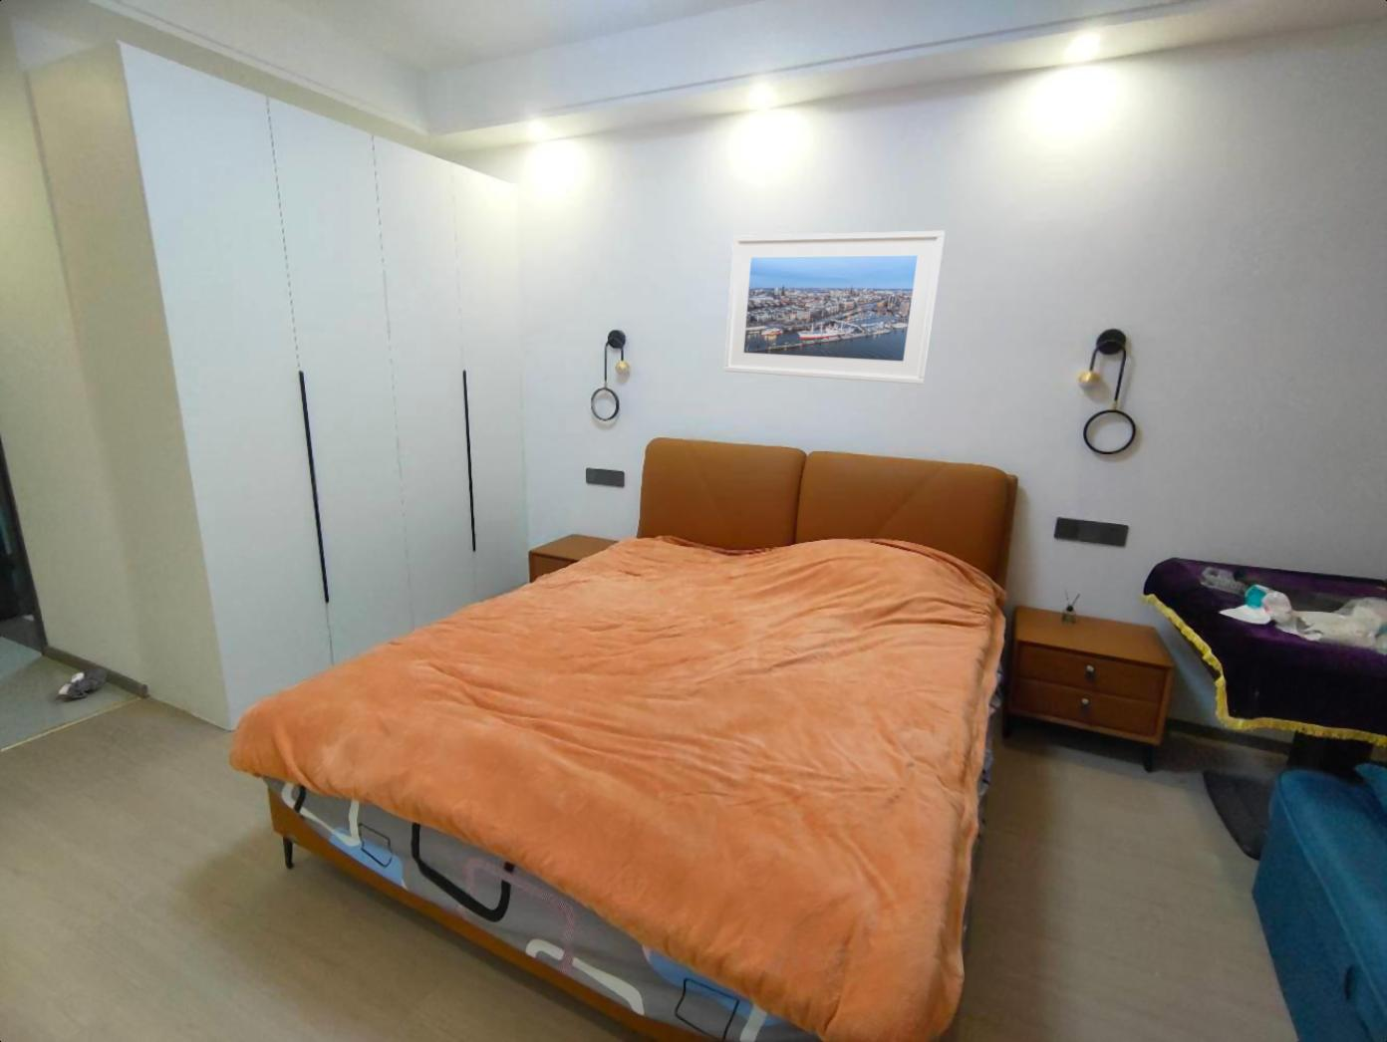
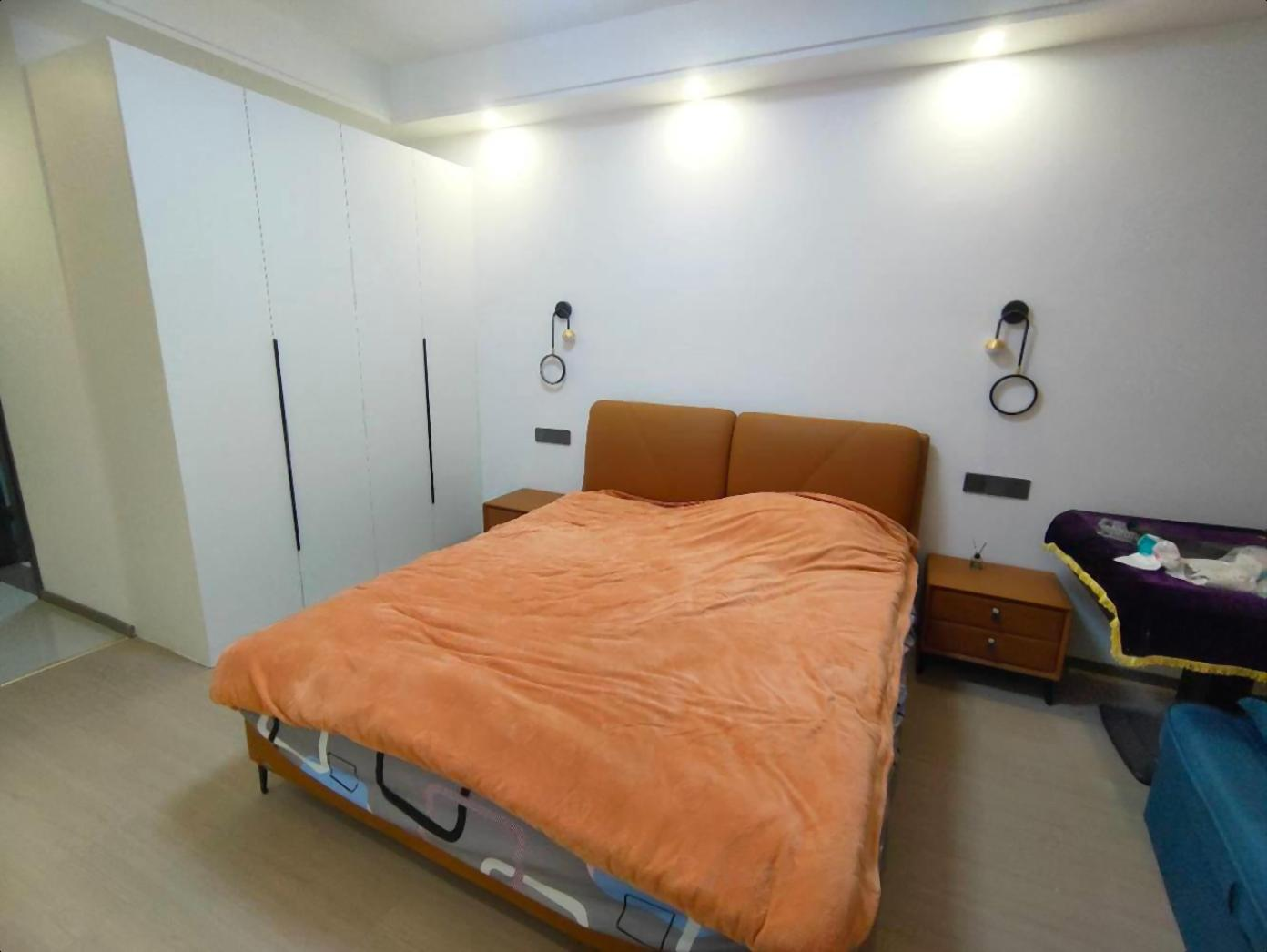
- shoe [58,665,107,699]
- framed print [724,230,946,385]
